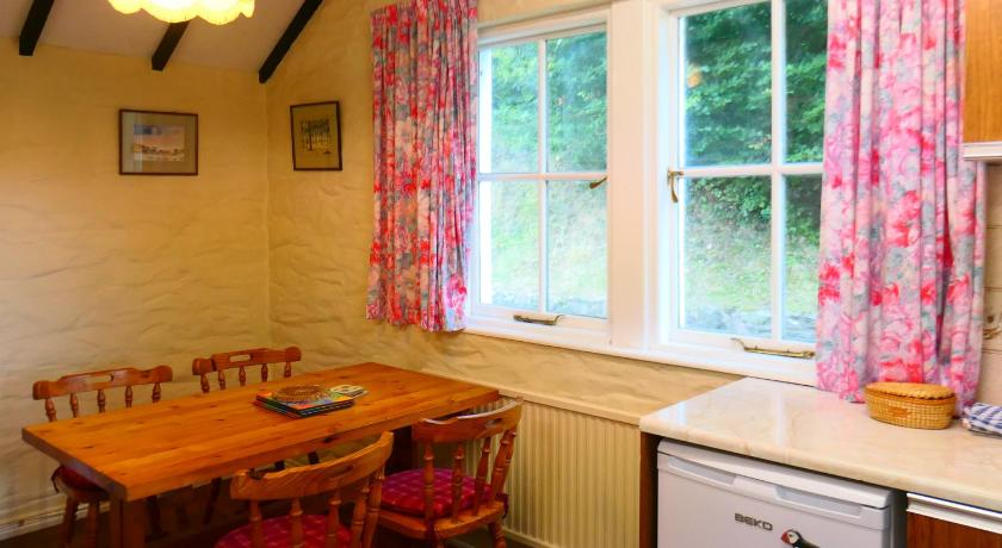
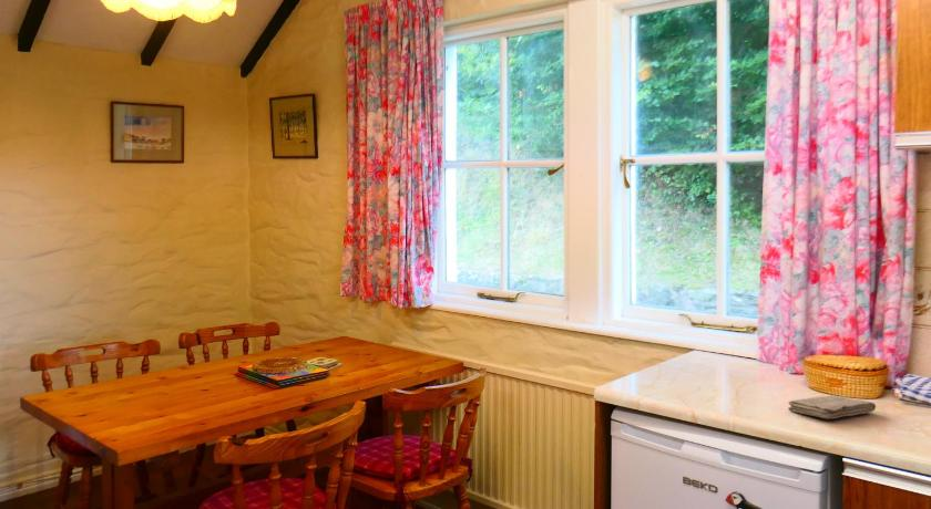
+ washcloth [787,394,877,419]
